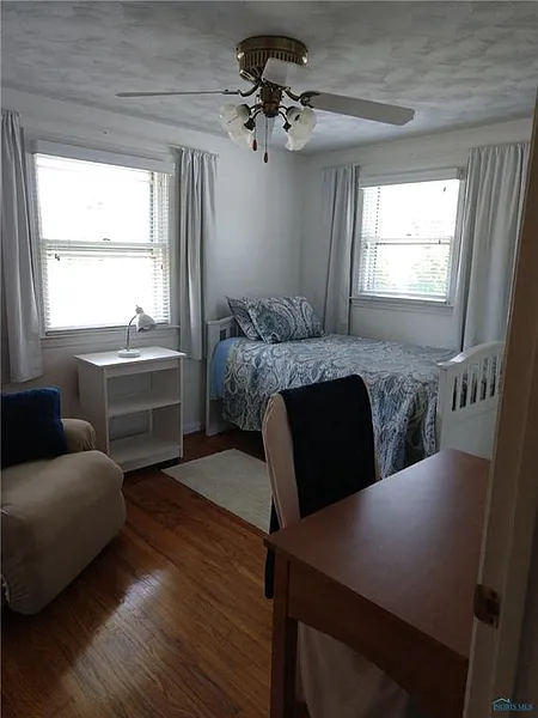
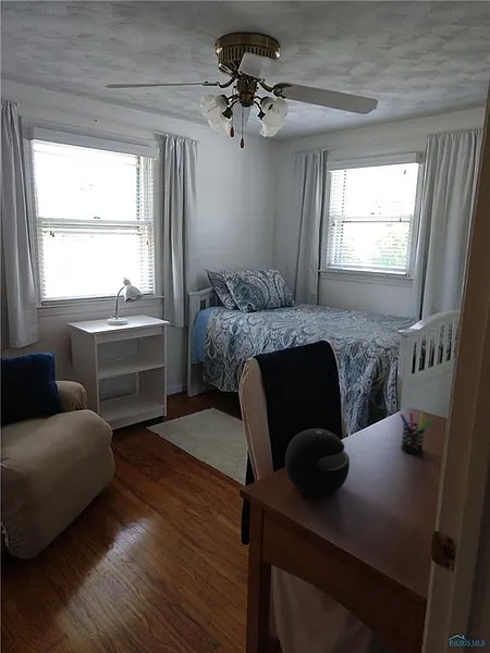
+ pen holder [400,410,431,455]
+ speaker [284,428,351,497]
